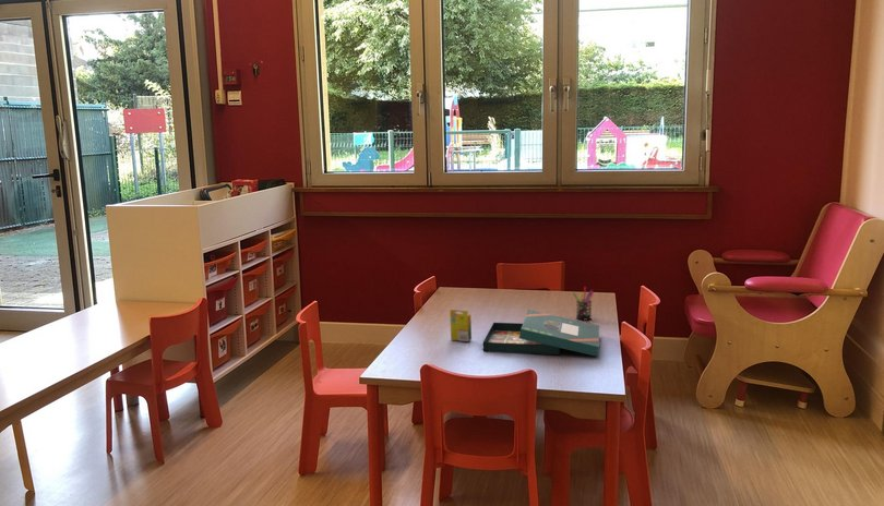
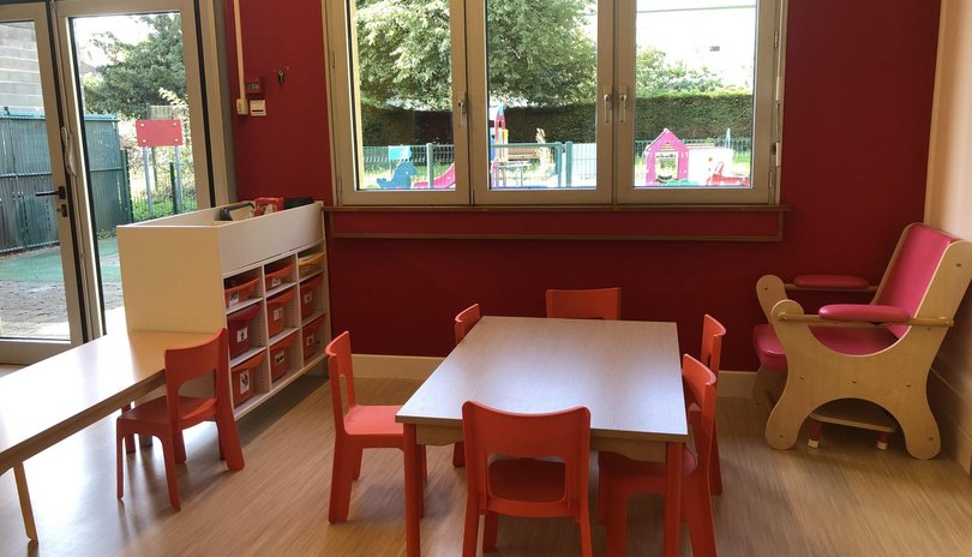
- crayon box [449,309,473,342]
- board game [482,309,600,358]
- pen holder [572,286,595,321]
